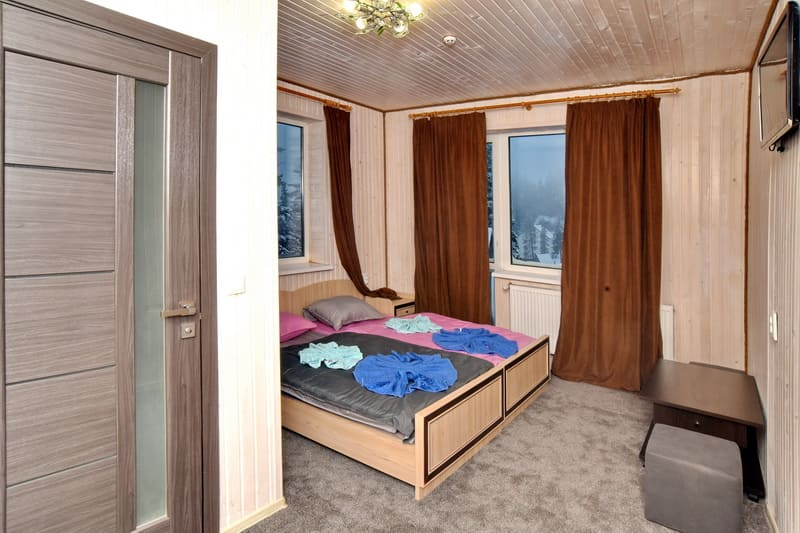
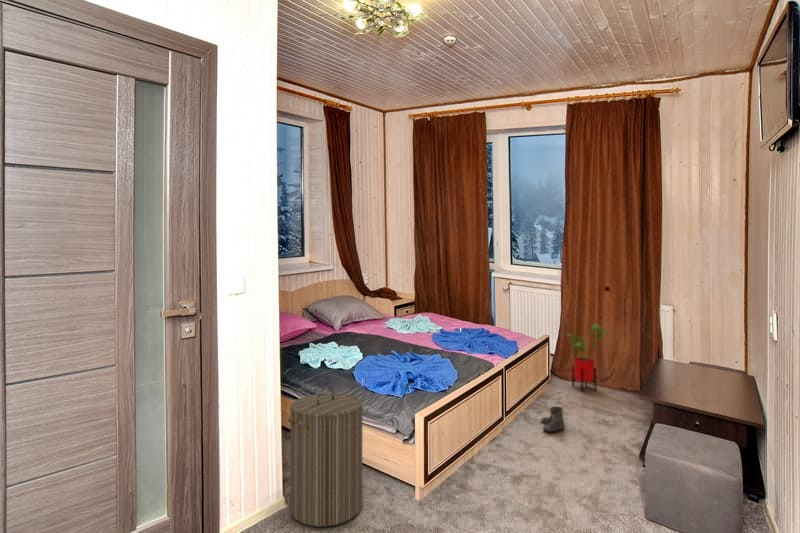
+ laundry hamper [287,385,364,528]
+ boots [540,405,565,434]
+ house plant [566,323,611,392]
